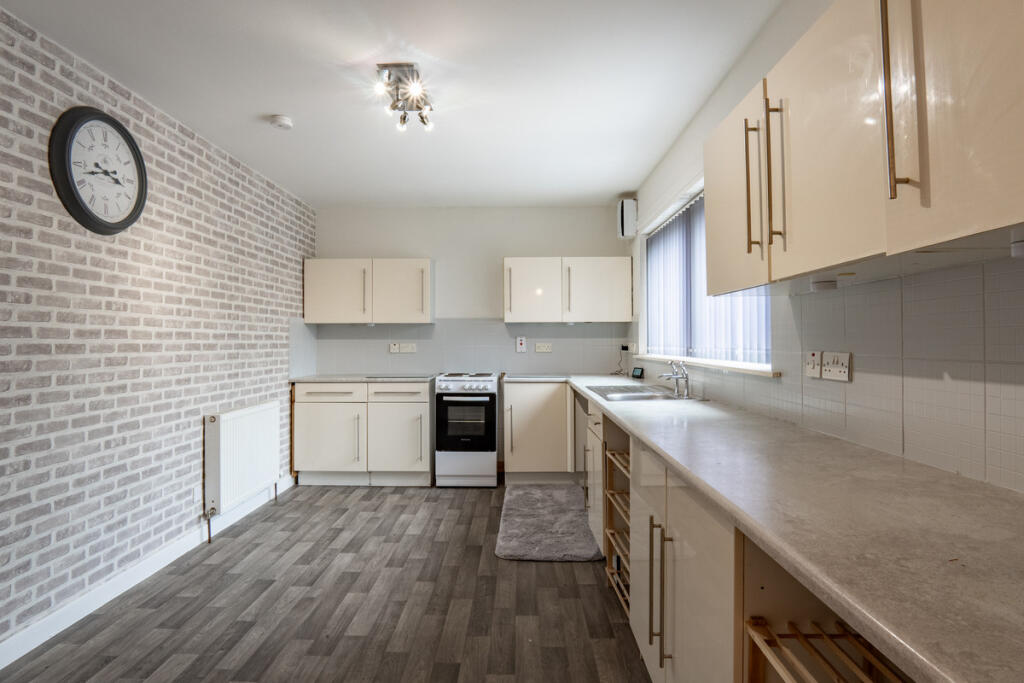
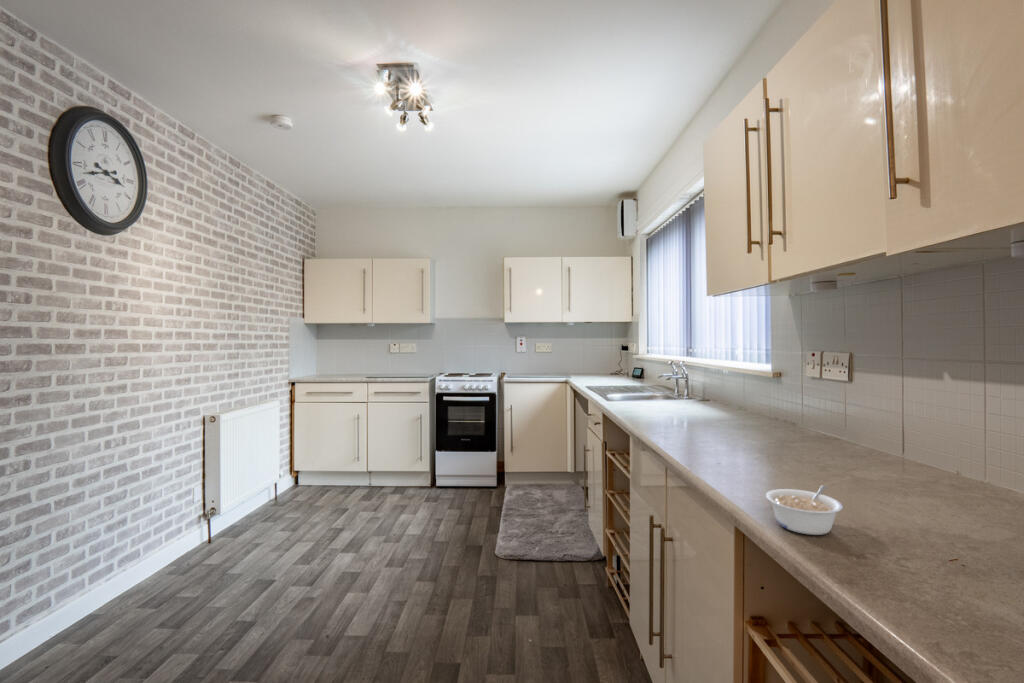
+ legume [765,485,844,536]
